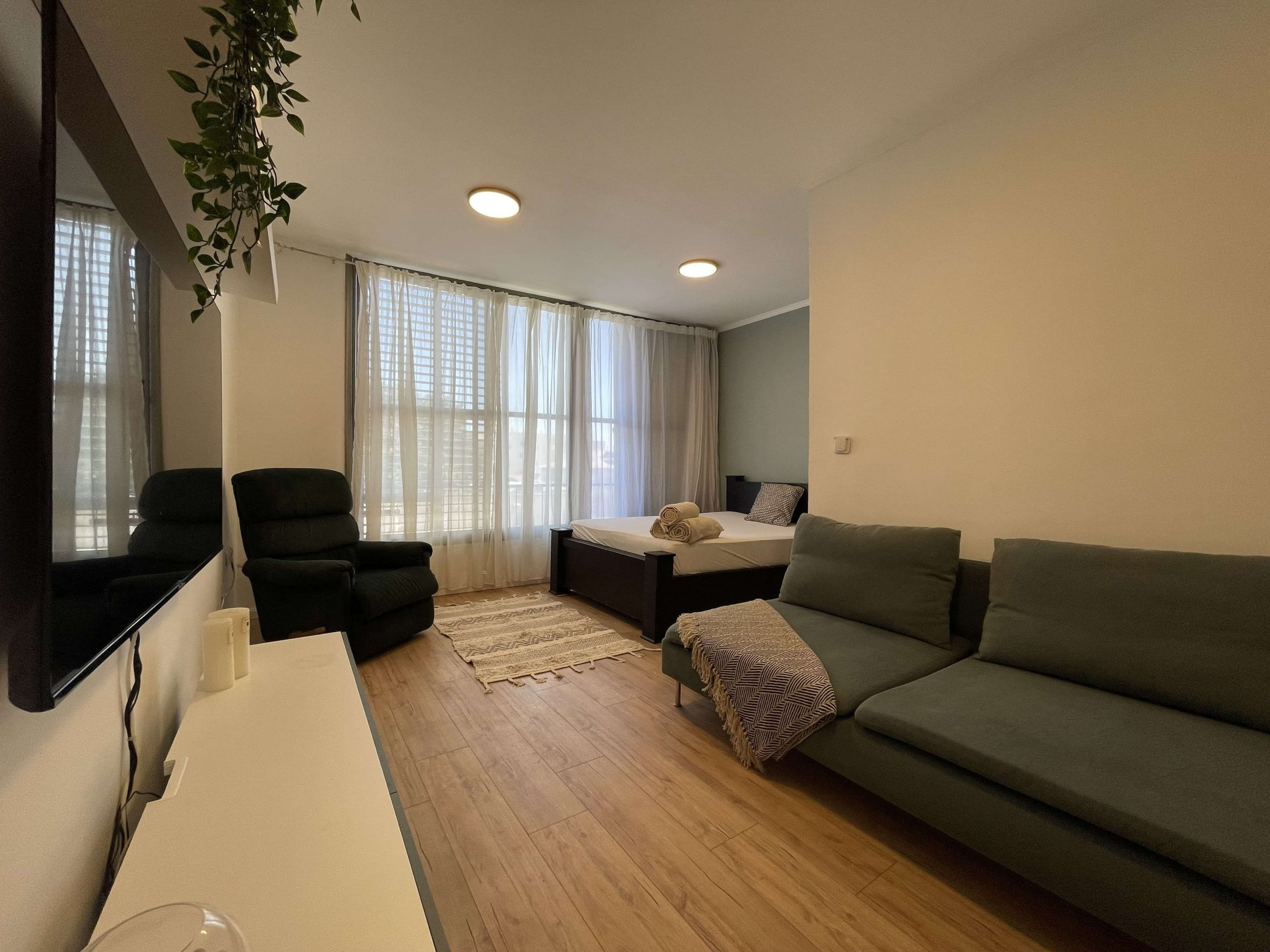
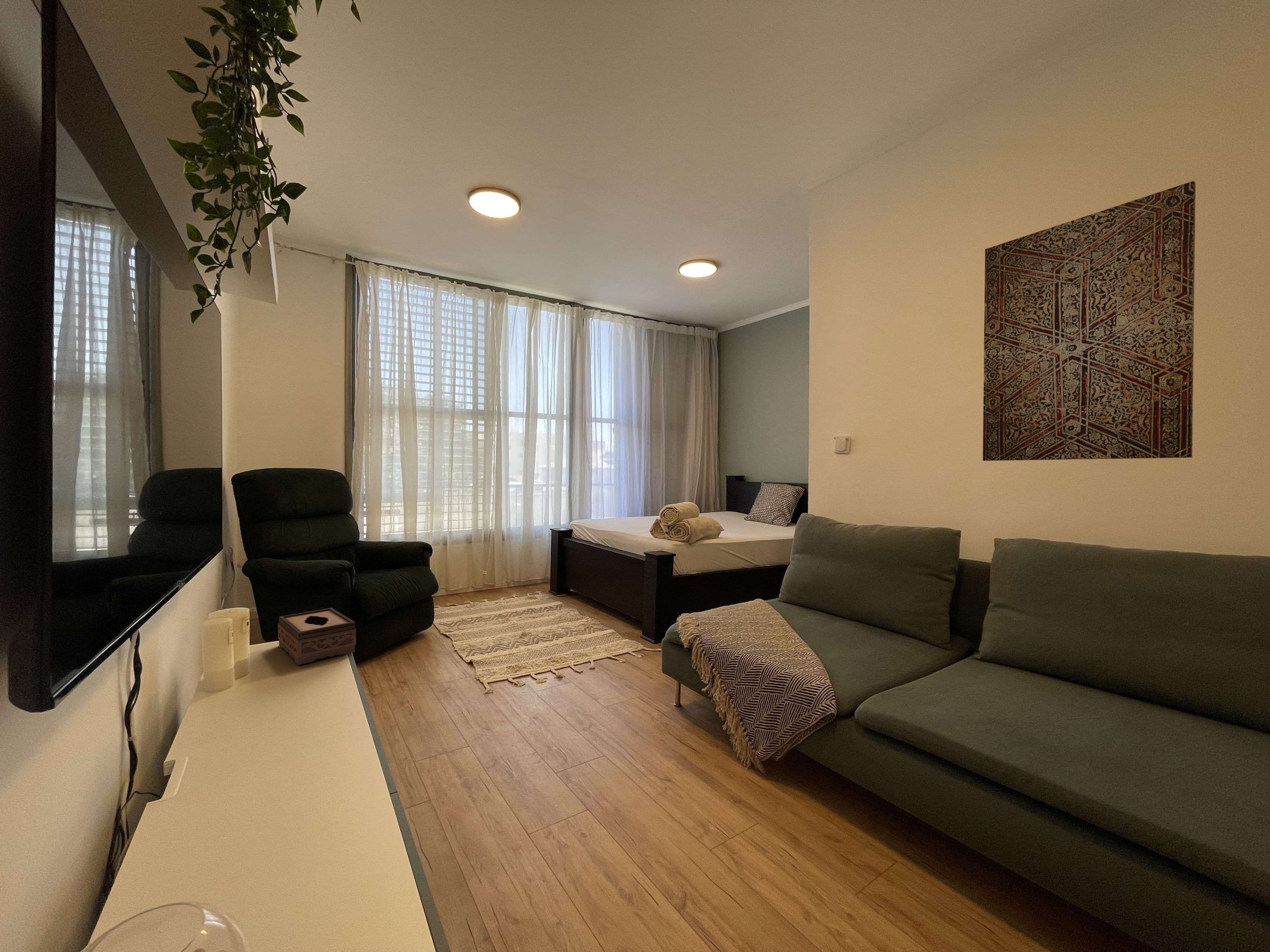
+ tissue box [277,607,356,665]
+ wall art [982,180,1196,461]
